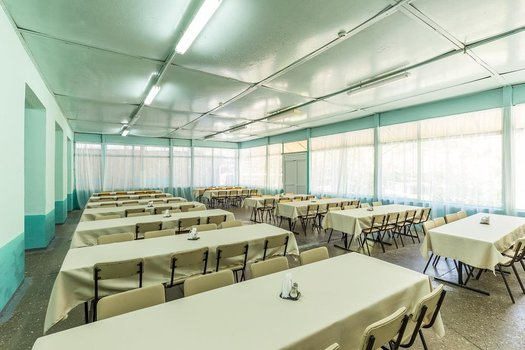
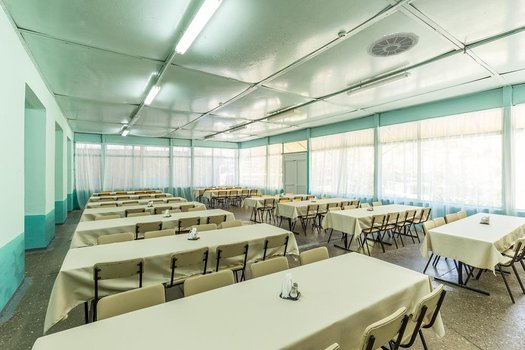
+ ceiling vent [365,31,420,58]
